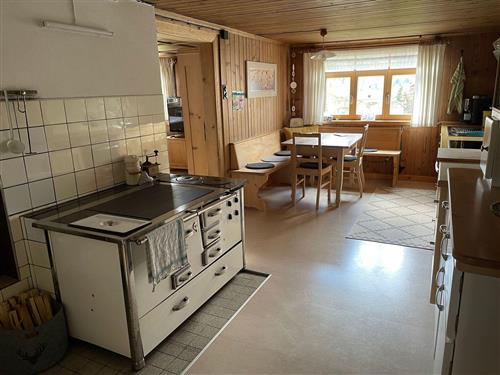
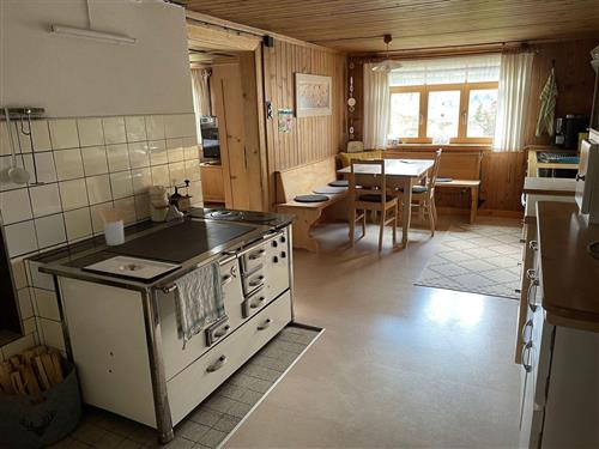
+ utensil holder [98,206,127,247]
